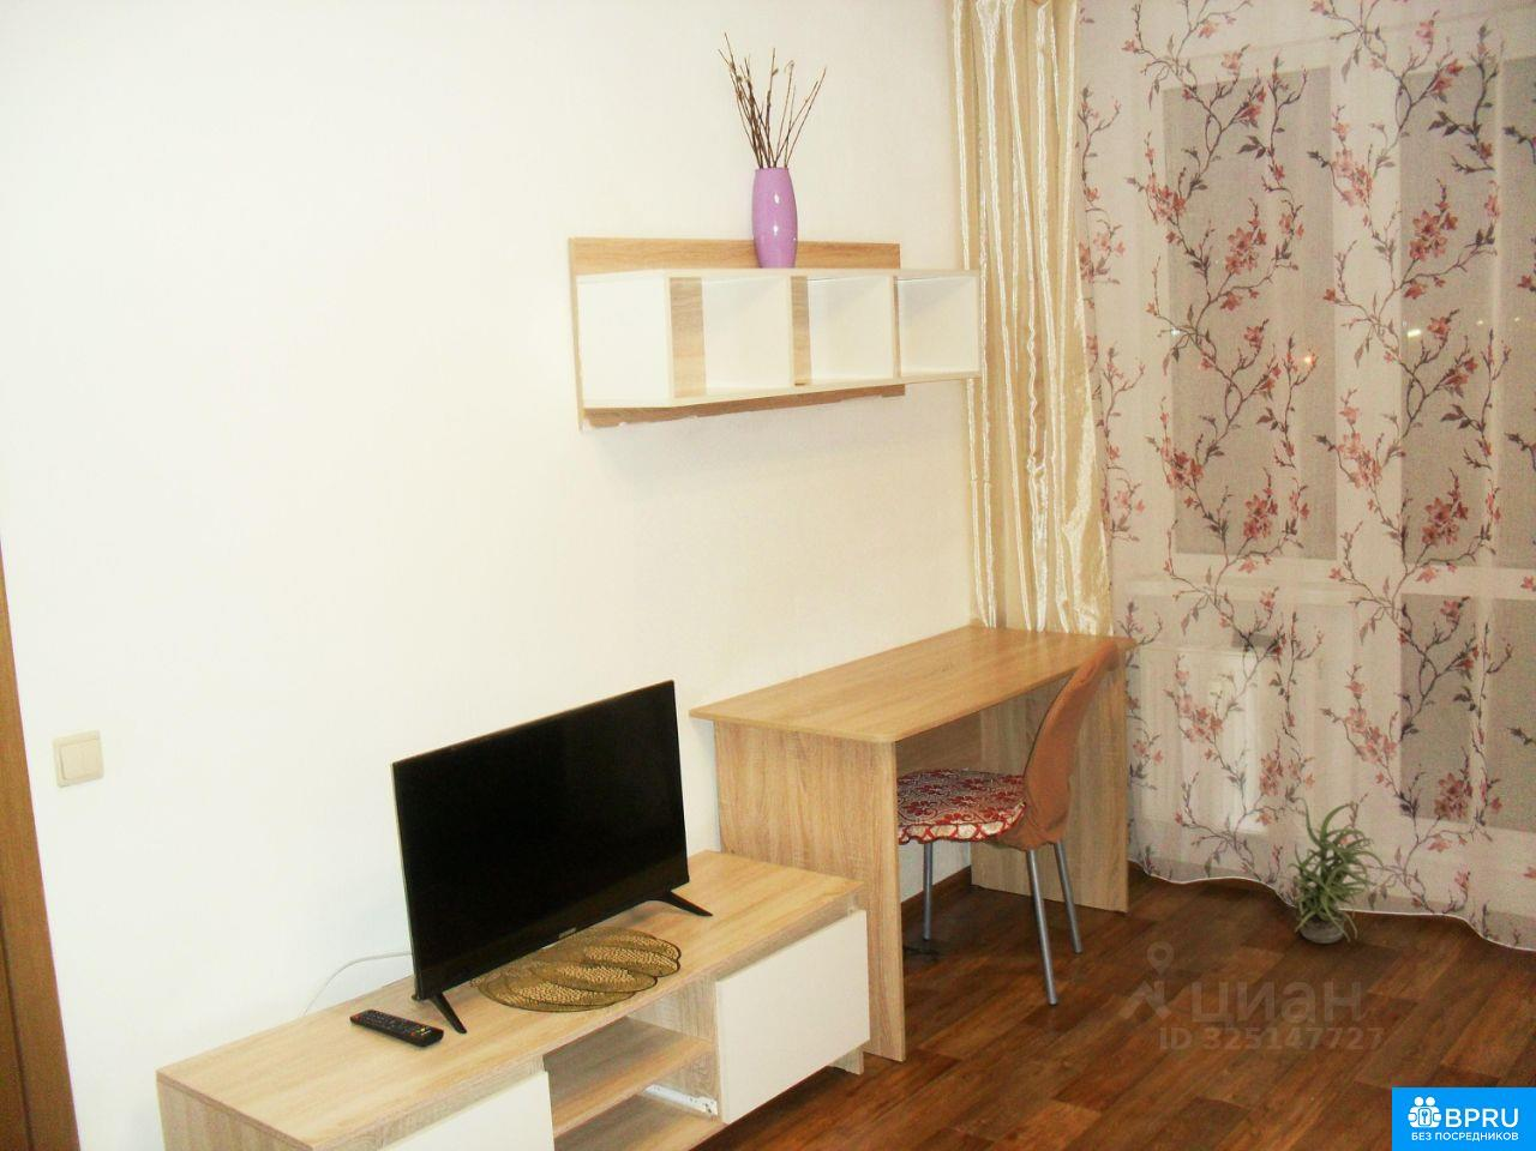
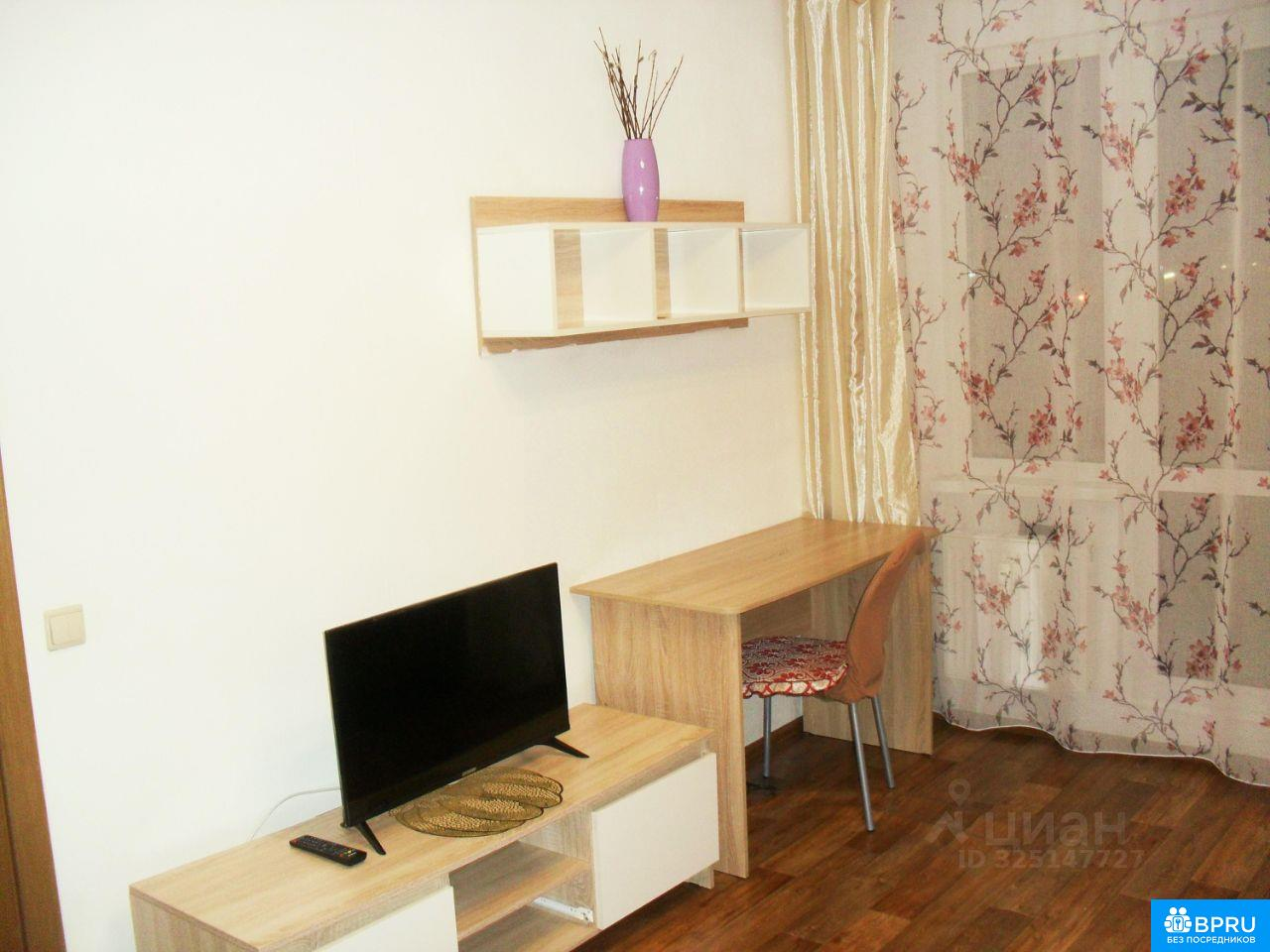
- potted plant [1276,796,1385,944]
